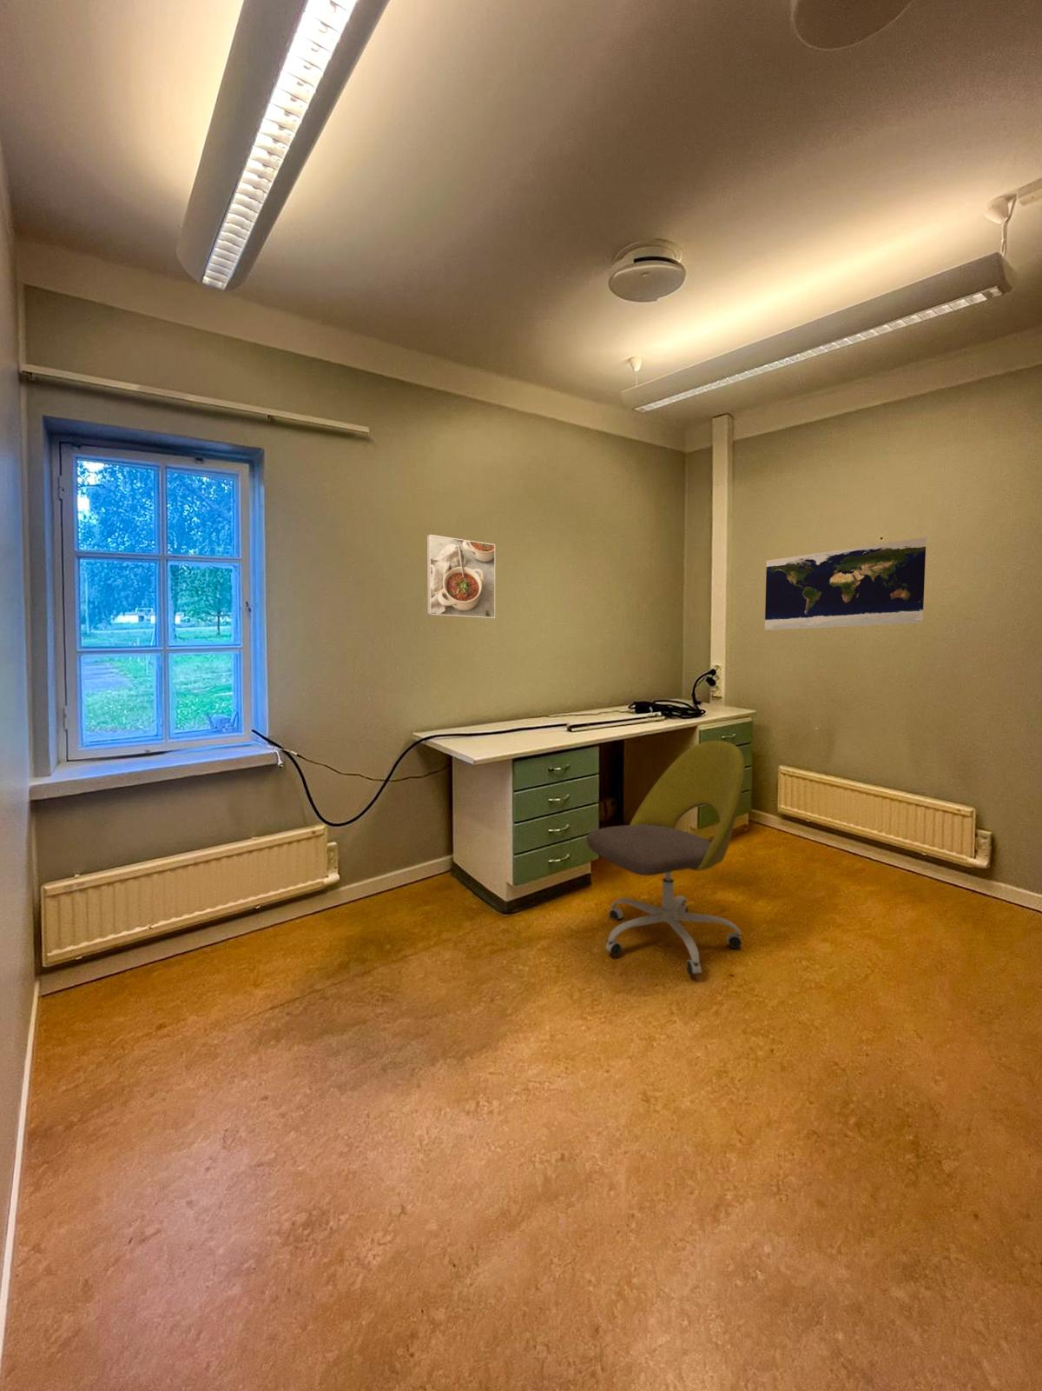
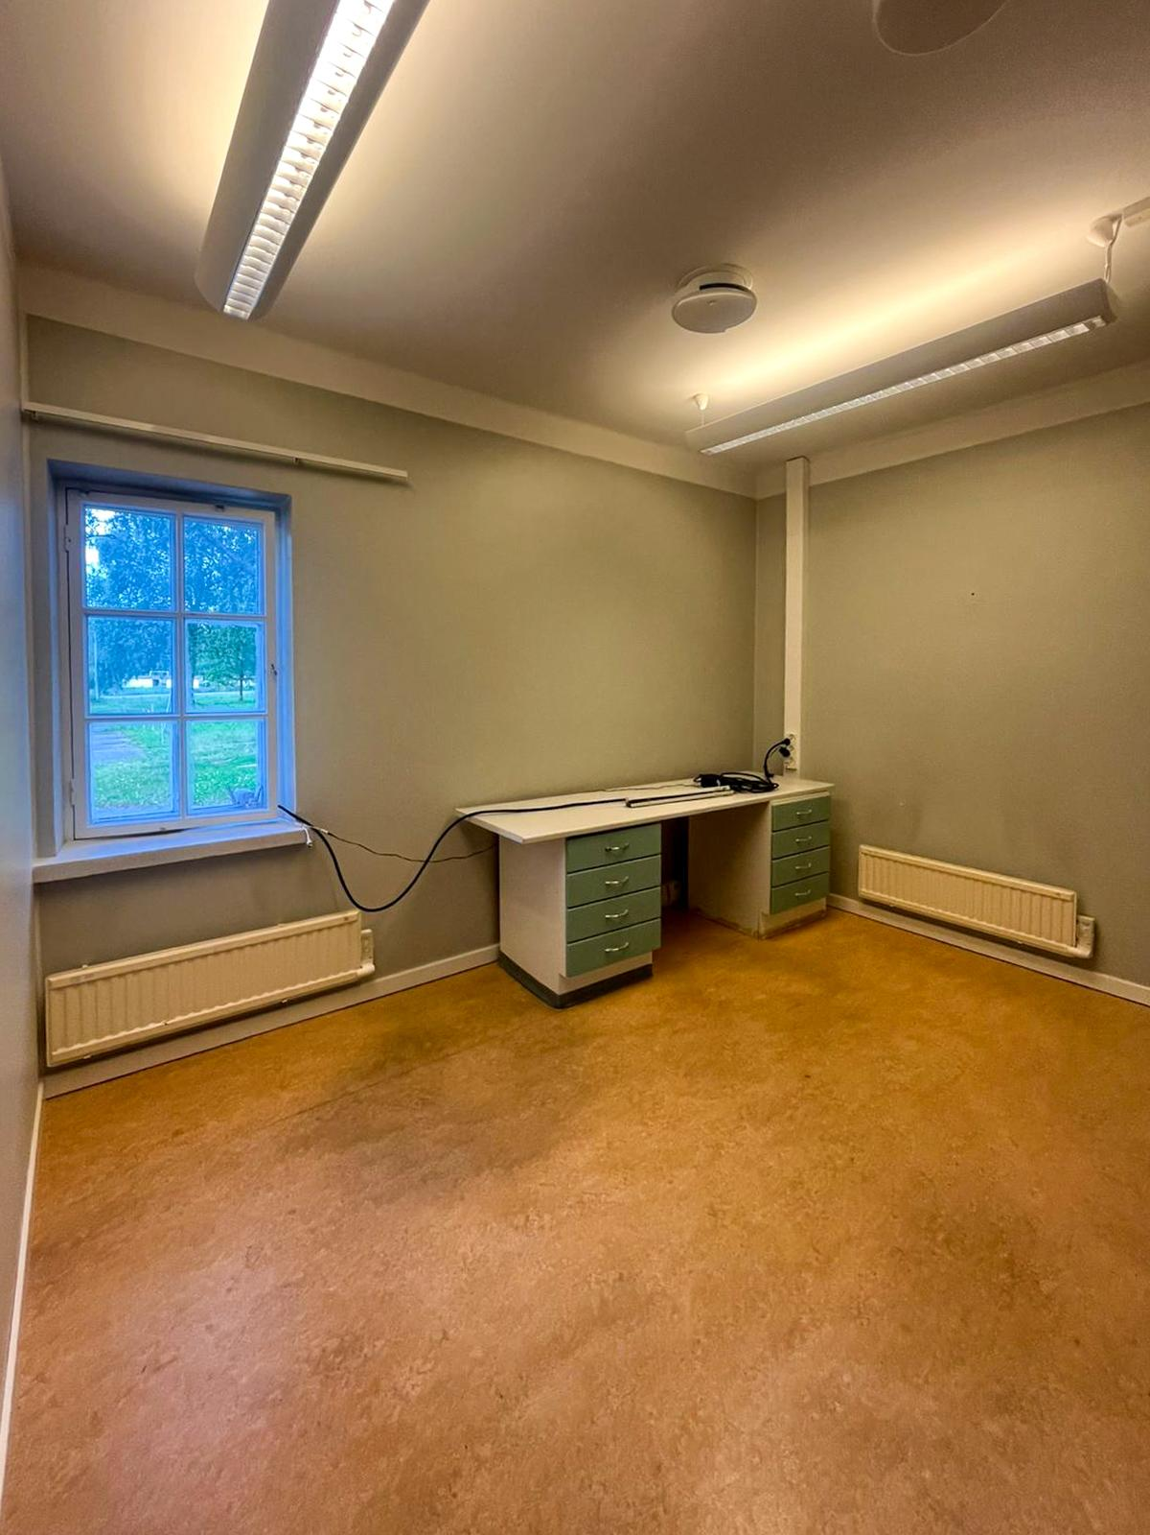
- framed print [427,533,496,620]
- map [764,537,927,631]
- office chair [586,739,745,976]
